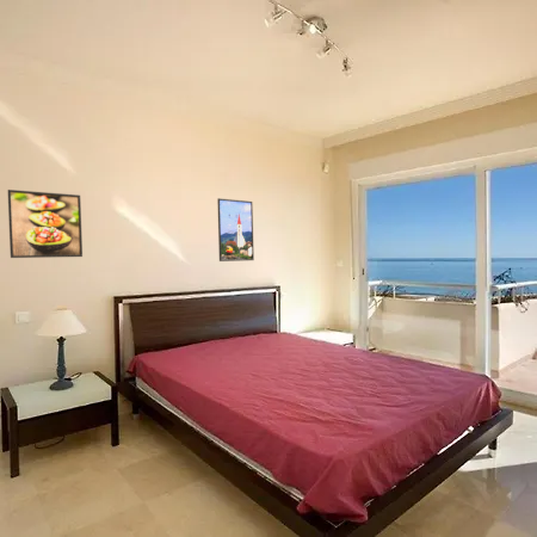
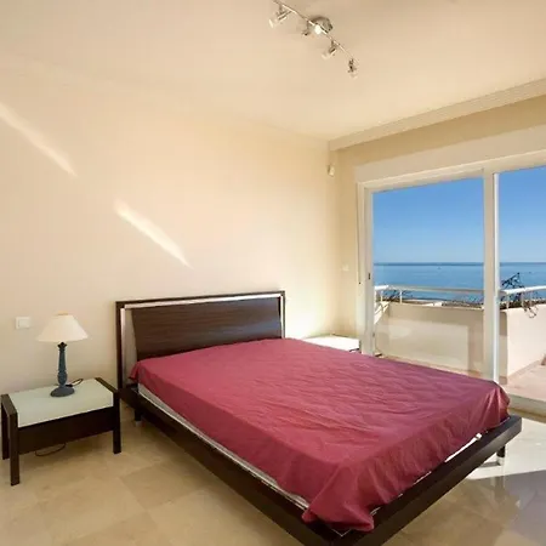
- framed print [216,197,255,263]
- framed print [7,189,84,259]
